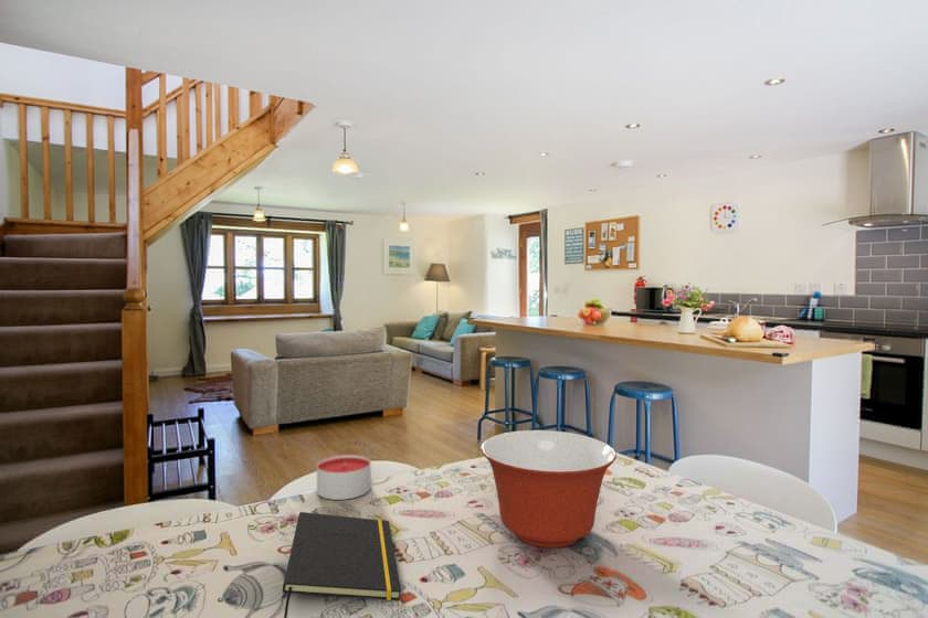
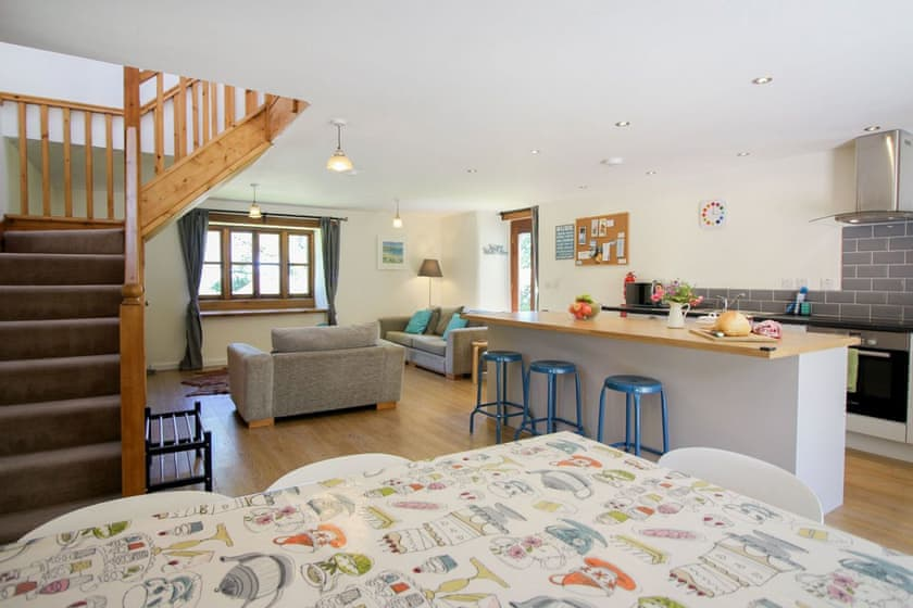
- mixing bowl [479,429,618,548]
- notepad [282,511,402,618]
- candle [316,454,372,501]
